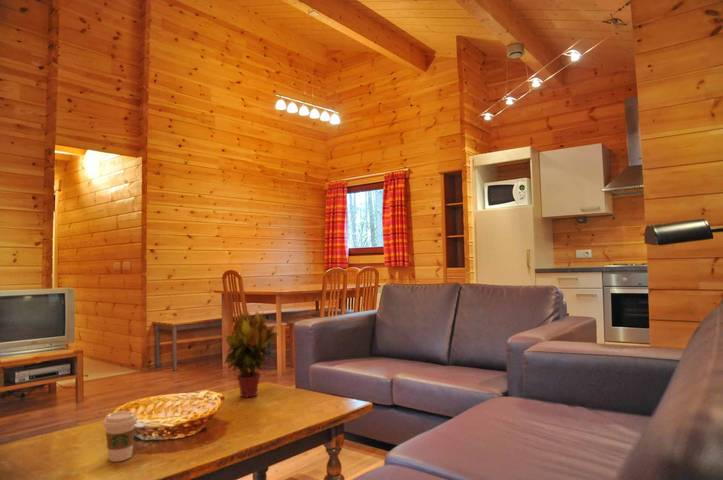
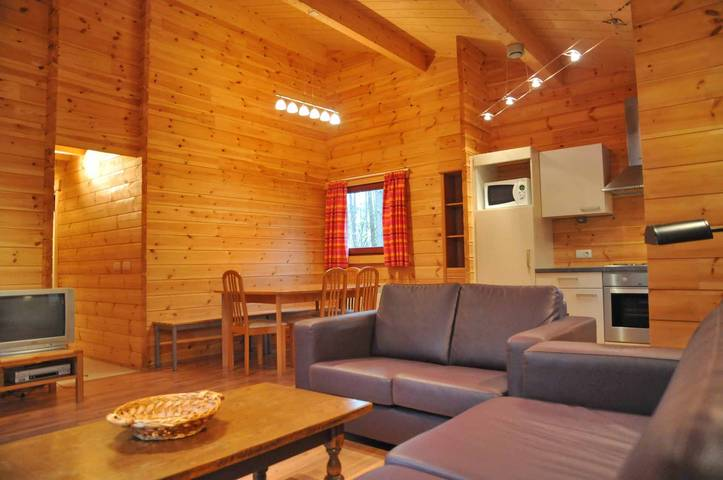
- potted plant [223,310,279,398]
- coffee cup [102,410,139,463]
